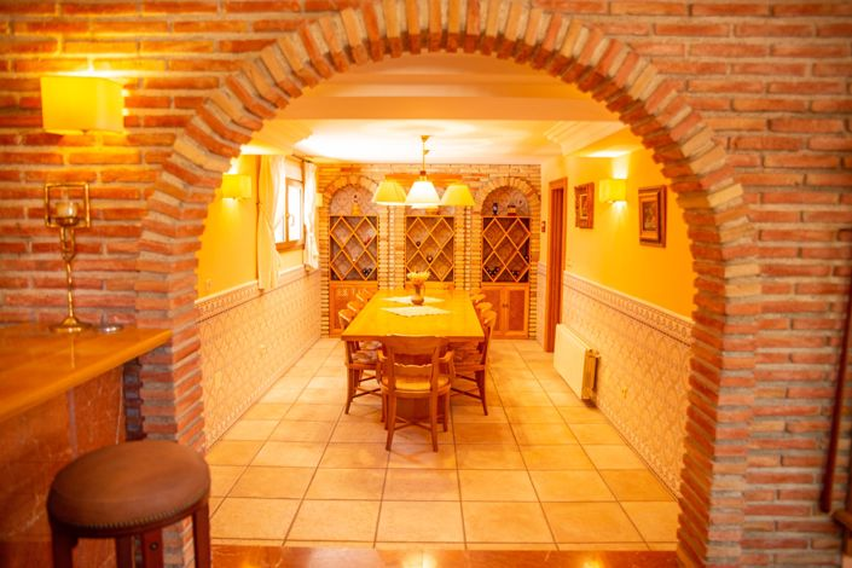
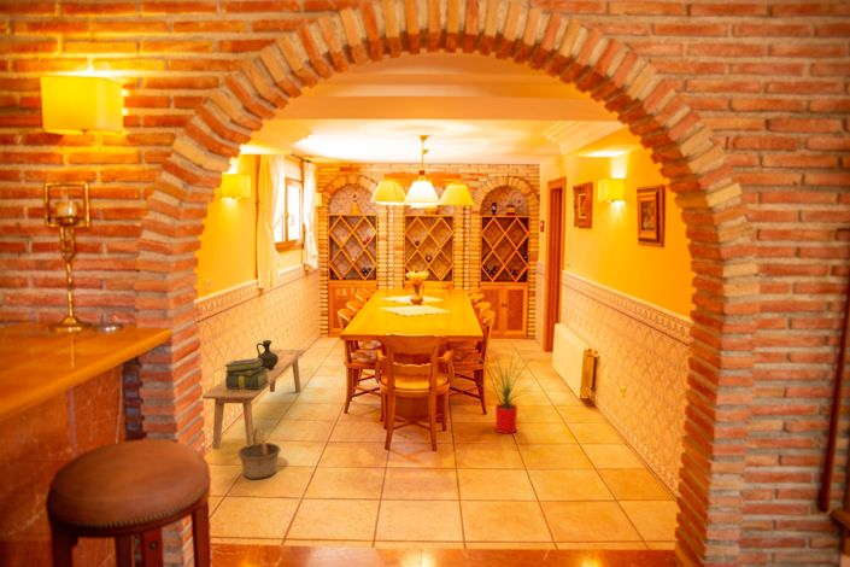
+ ceramic jug [256,339,279,370]
+ bench [201,349,306,451]
+ house plant [479,352,537,434]
+ basket [236,427,282,480]
+ stack of books [223,357,270,390]
